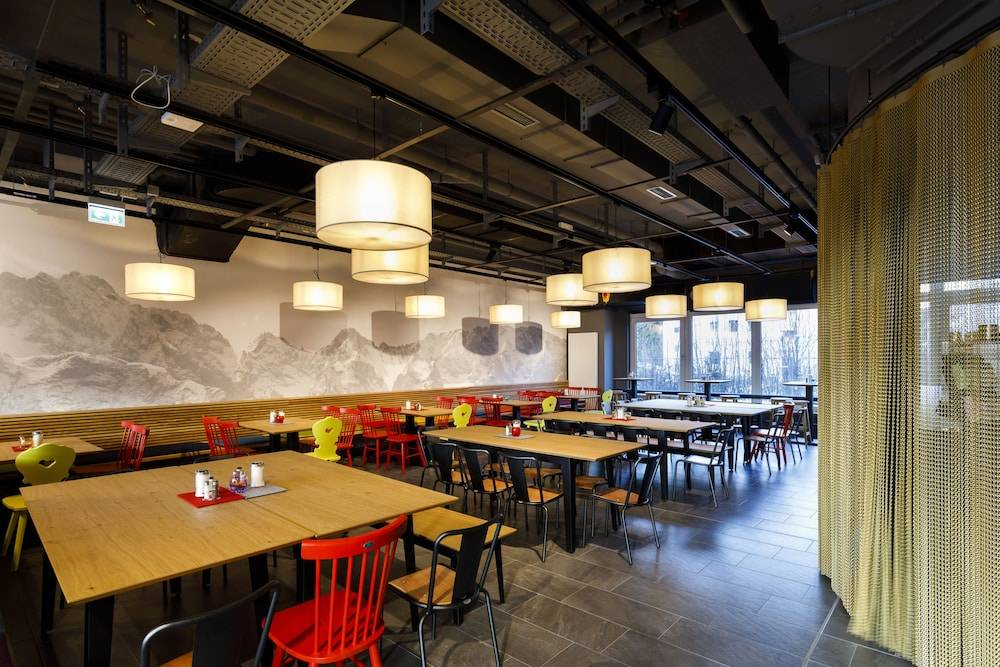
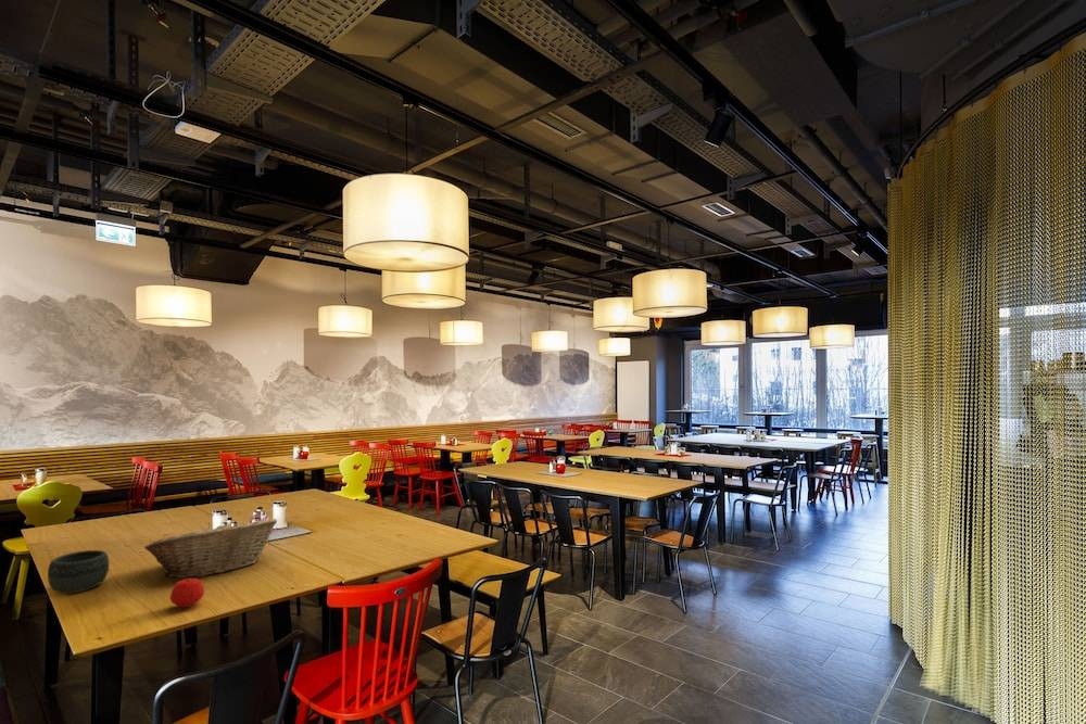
+ apple [169,577,205,609]
+ fruit basket [143,518,278,579]
+ bowl [47,549,110,594]
